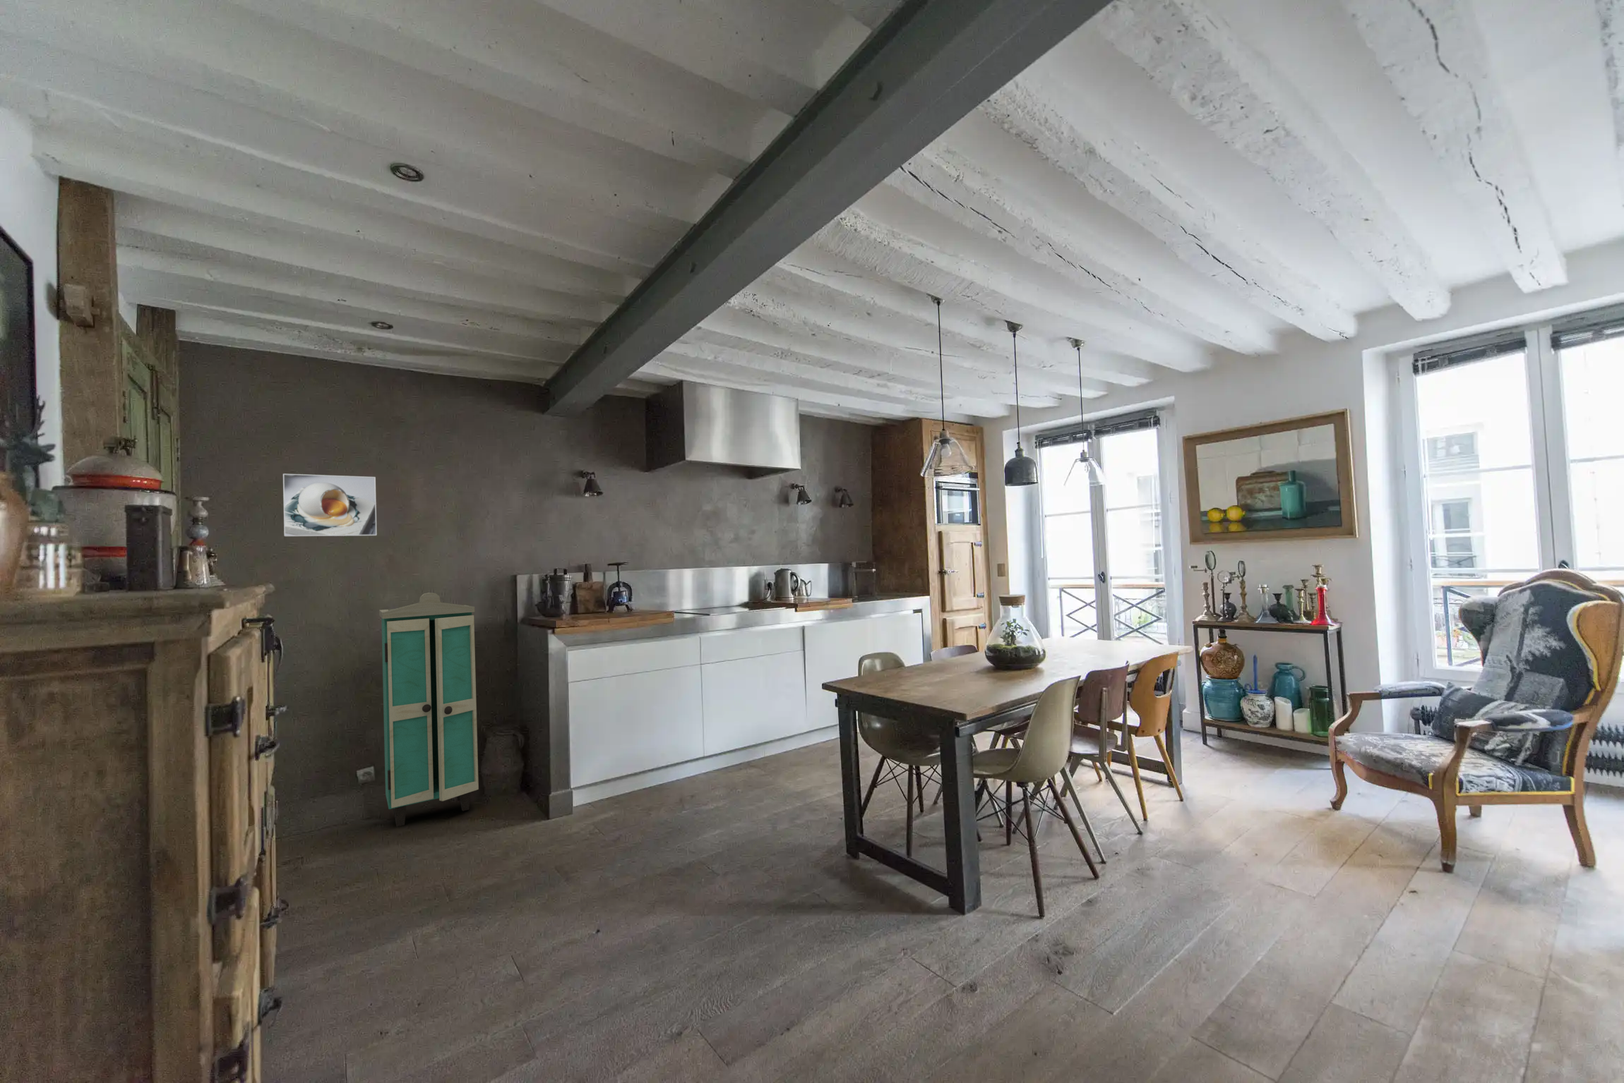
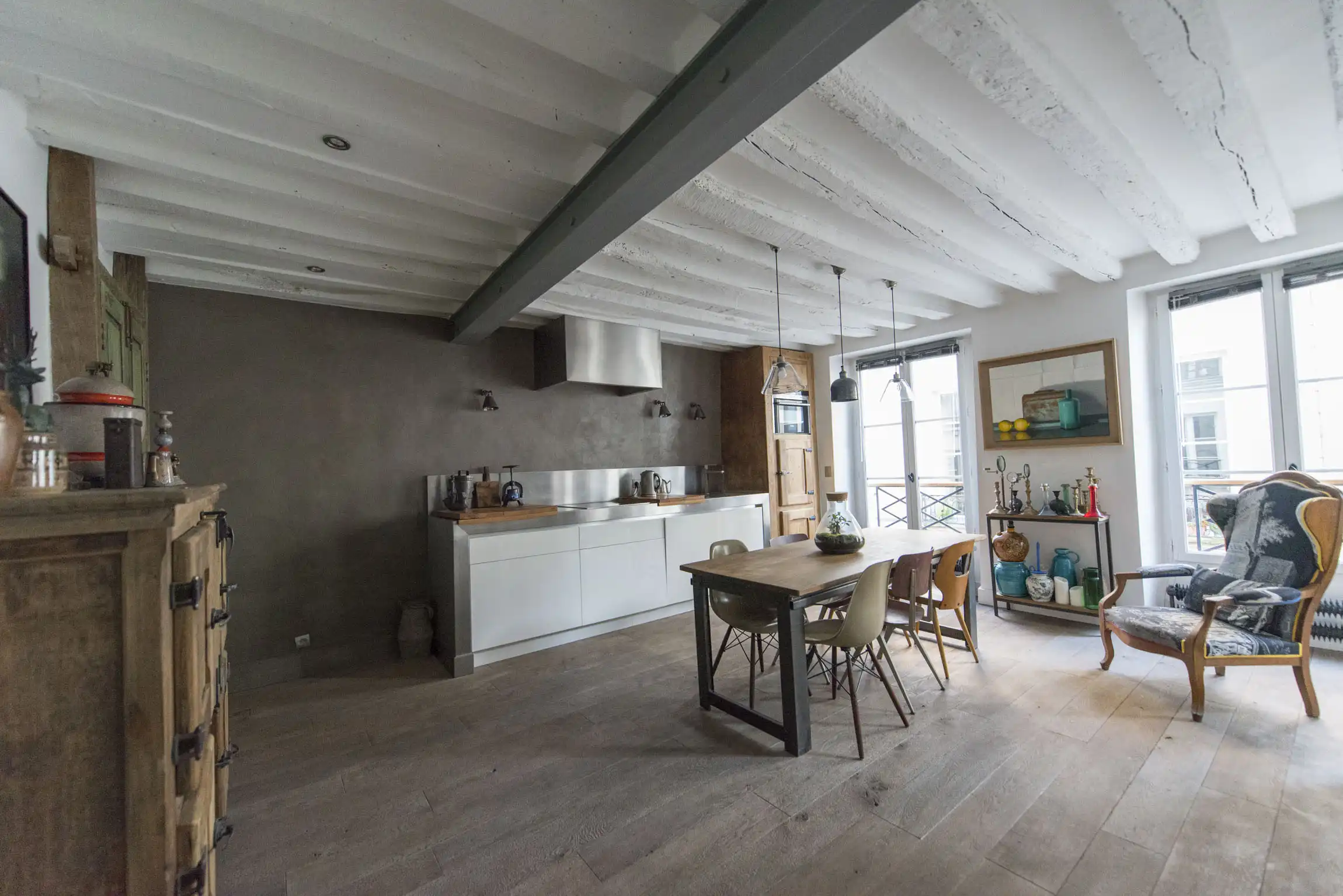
- cabinet [378,592,479,828]
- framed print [283,473,377,537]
